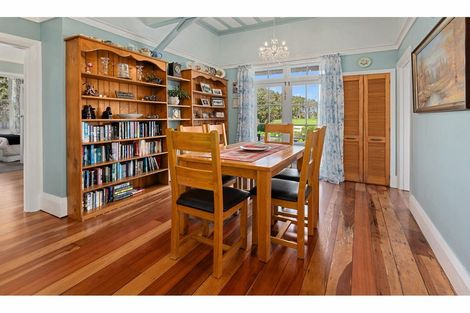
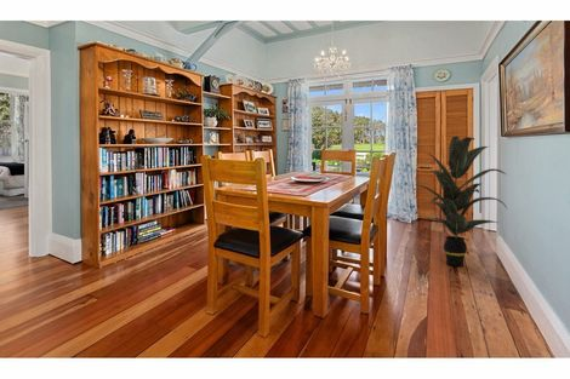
+ indoor plant [417,136,508,268]
